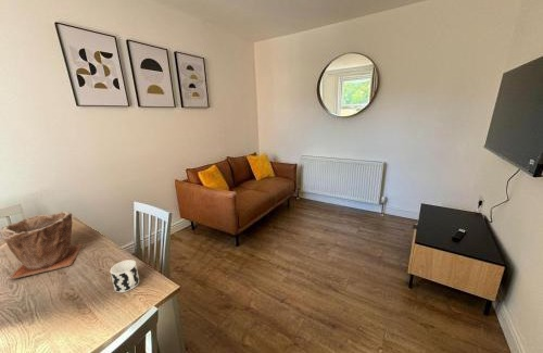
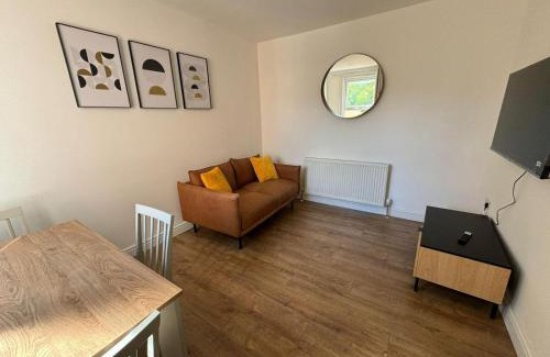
- cup [110,259,140,293]
- plant pot [0,210,84,281]
